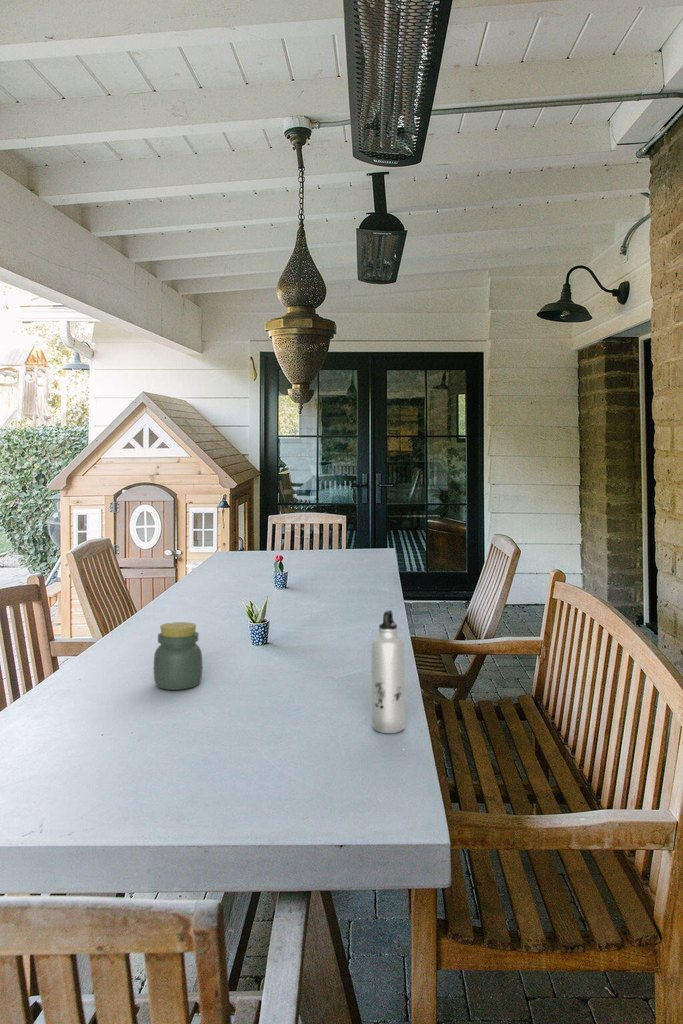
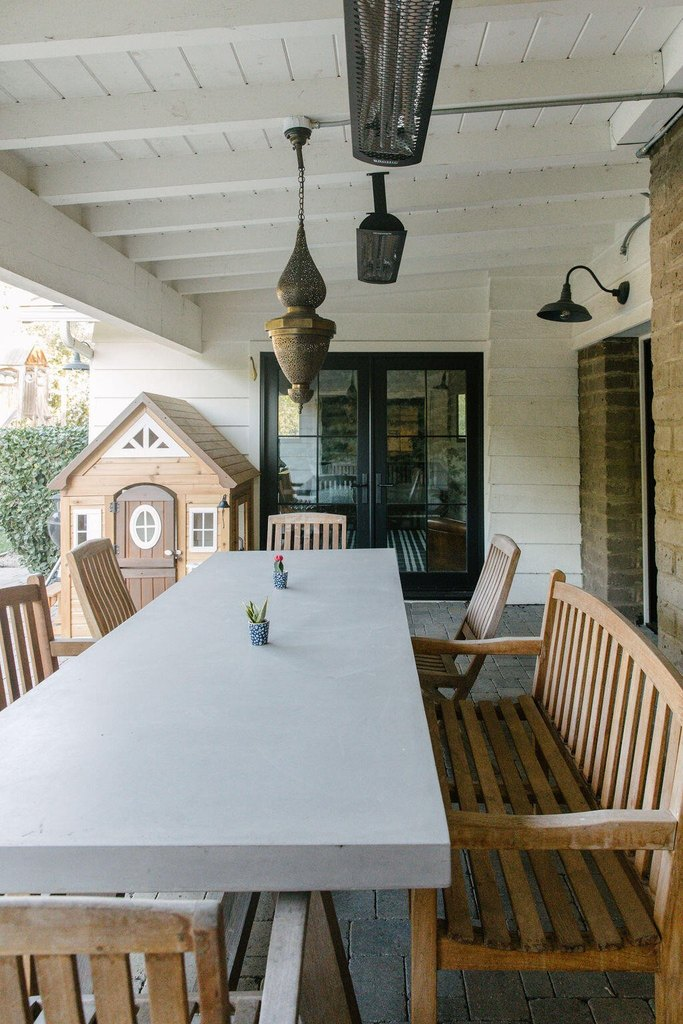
- water bottle [371,609,406,734]
- jar [153,621,203,691]
